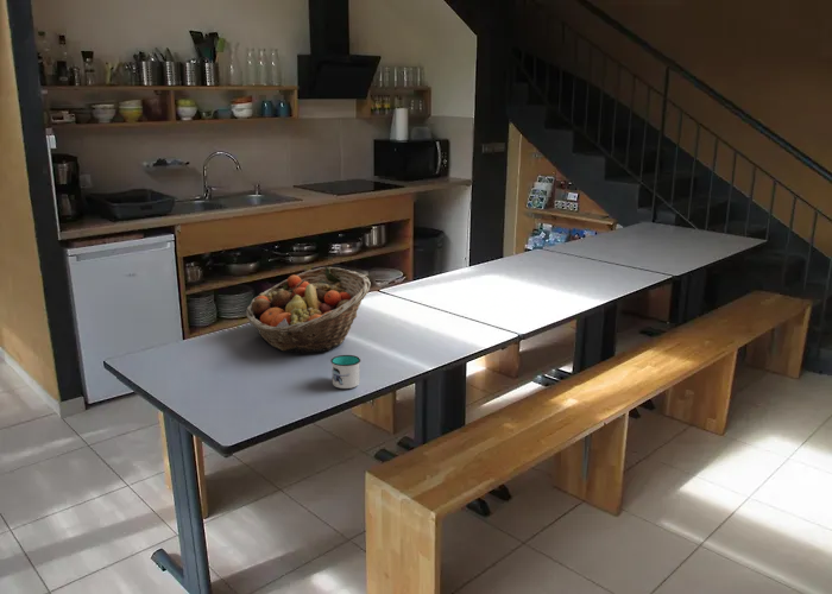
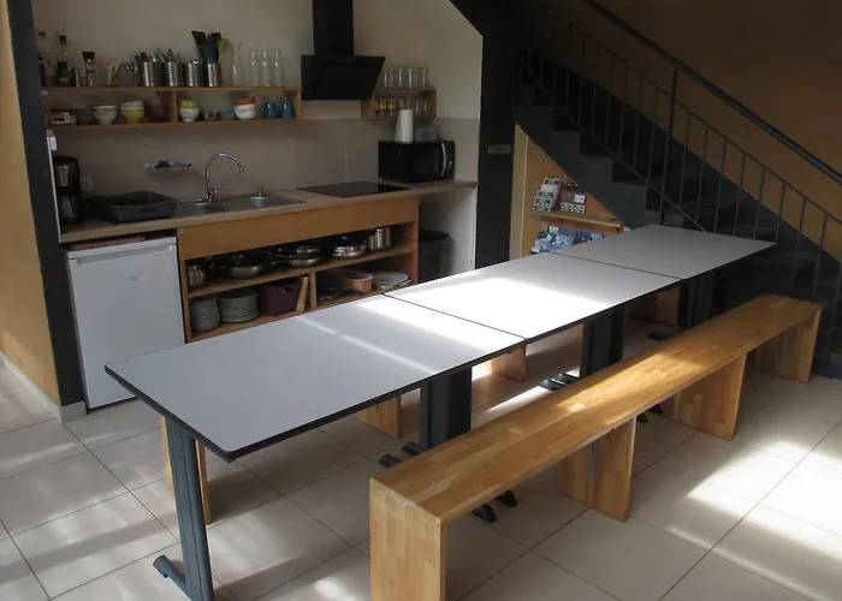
- mug [329,354,361,390]
- fruit basket [245,266,372,353]
